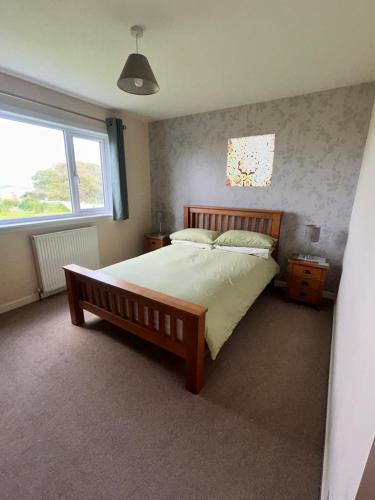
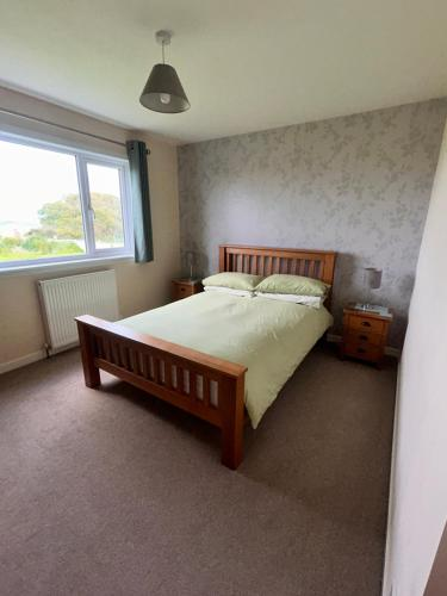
- wall art [225,133,277,187]
